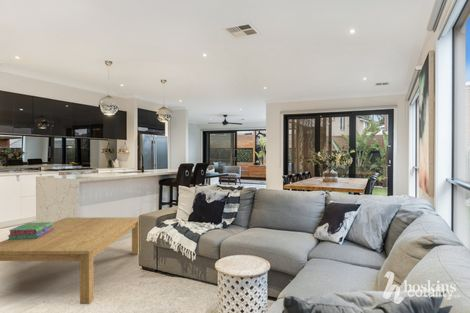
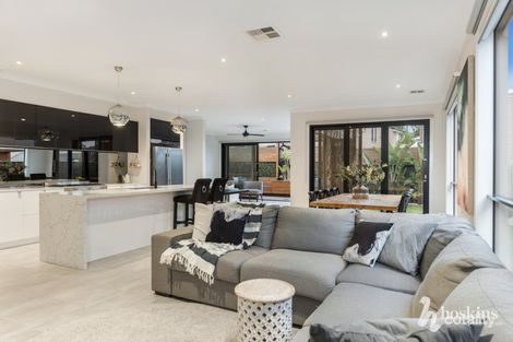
- stack of books [7,221,54,240]
- coffee table [0,217,140,305]
